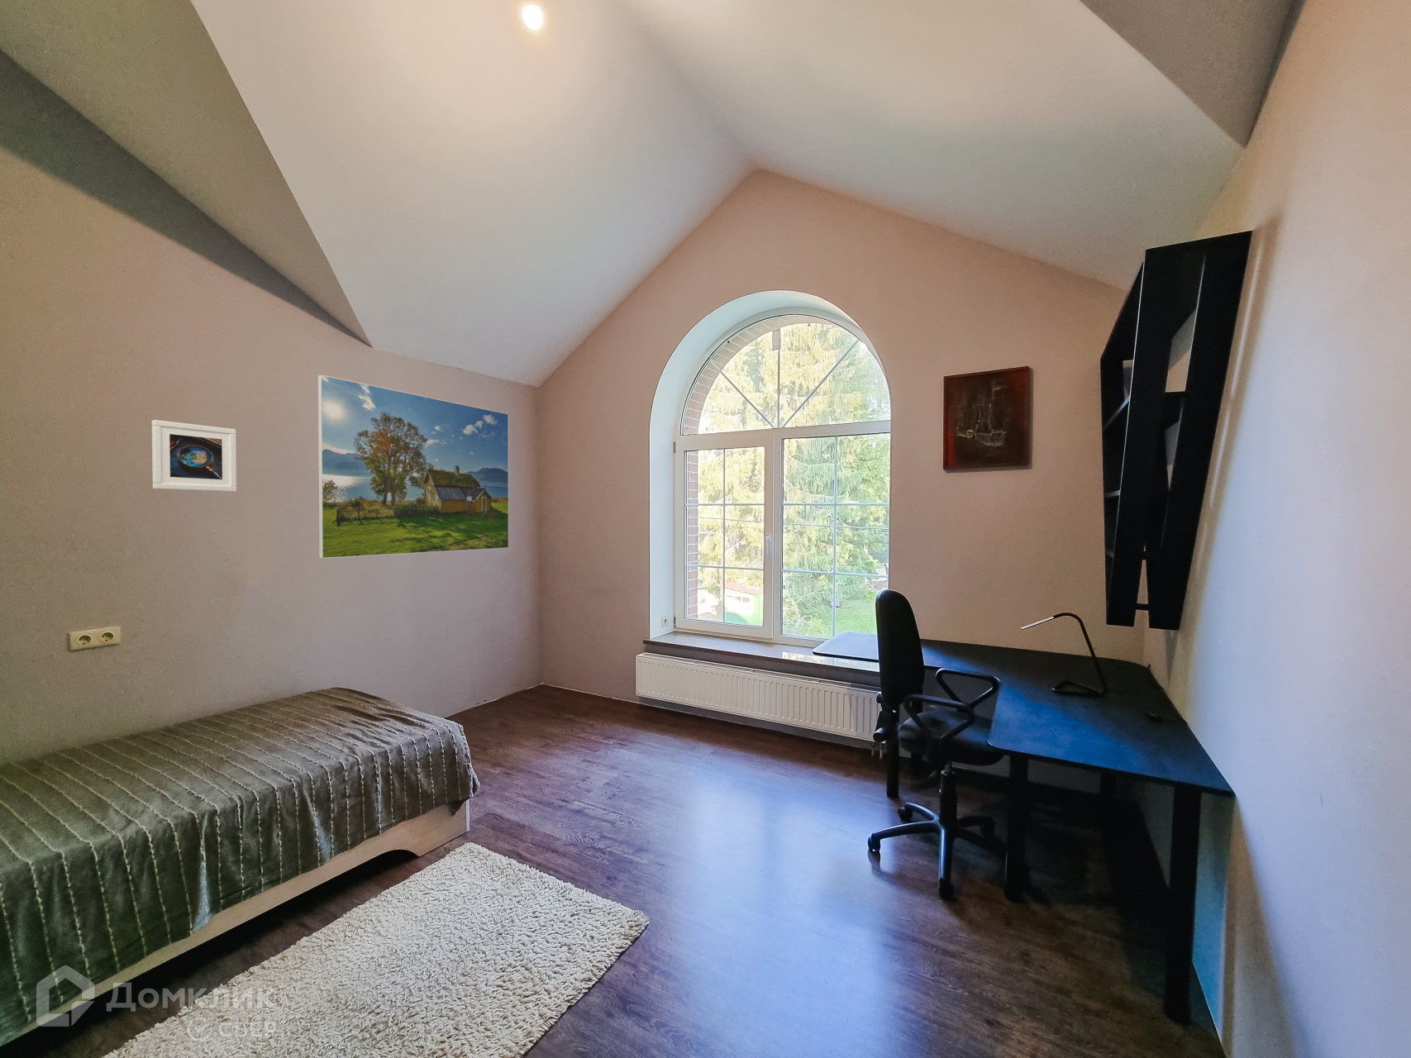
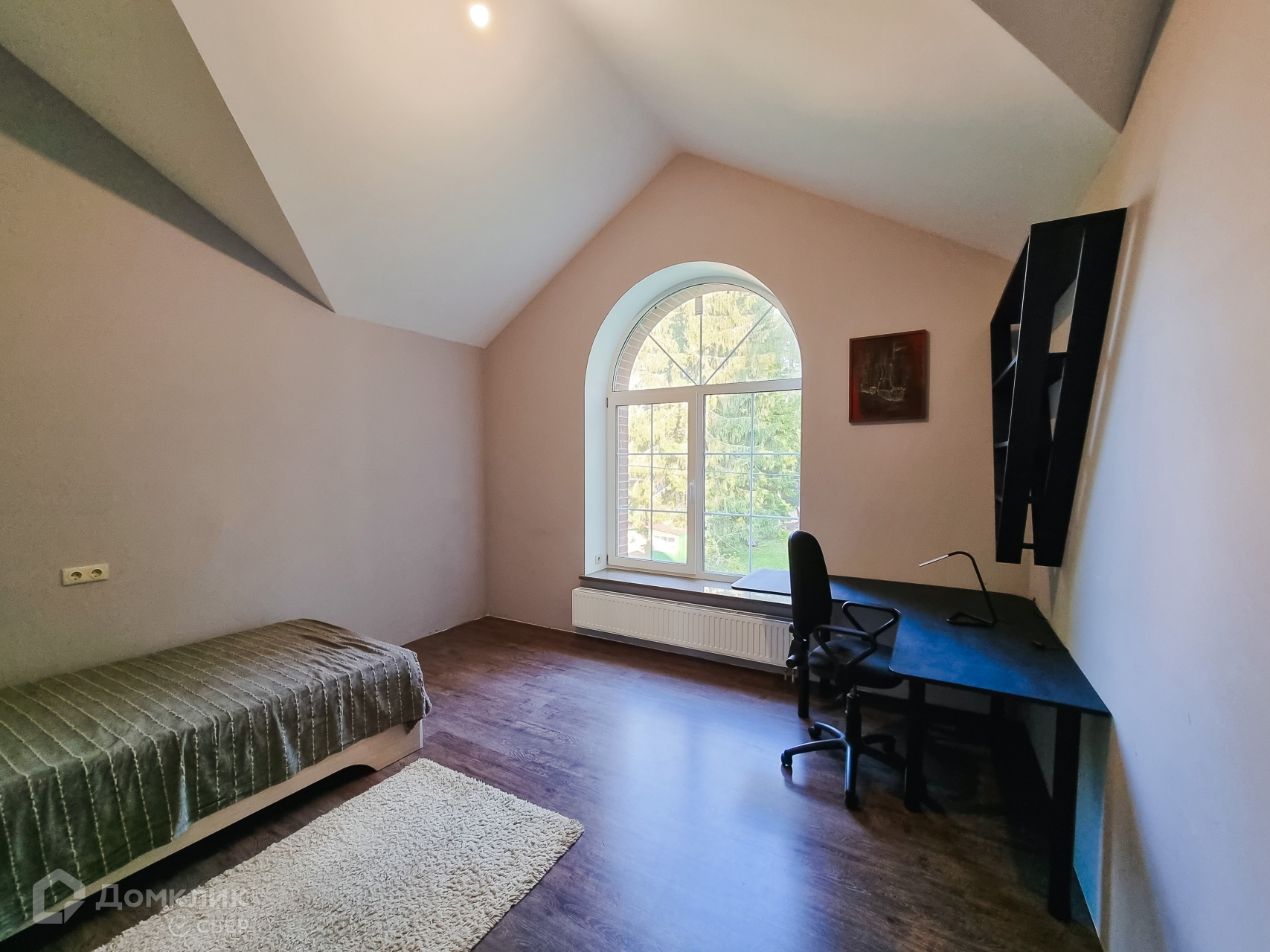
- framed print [151,419,238,492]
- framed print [317,373,510,560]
